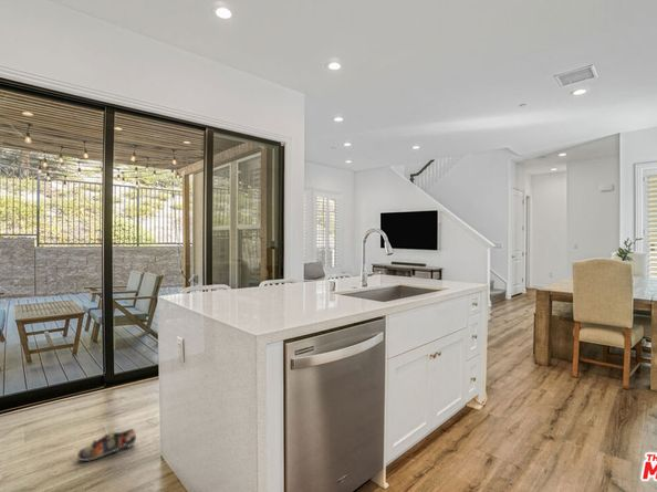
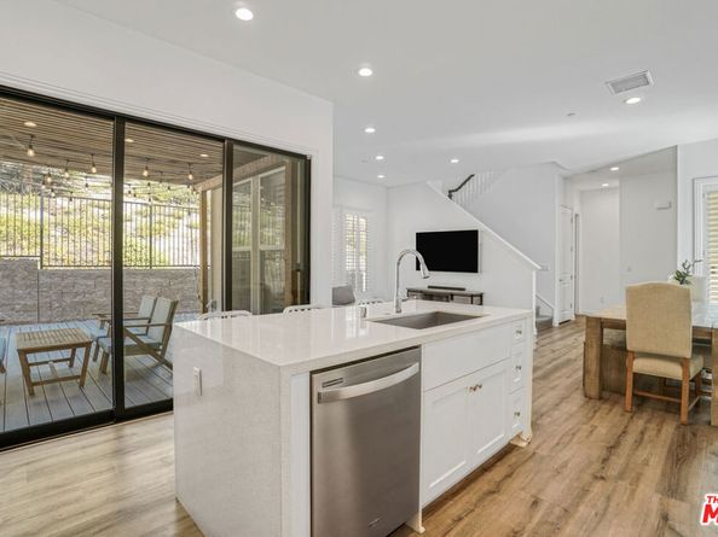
- shoe [76,428,137,462]
